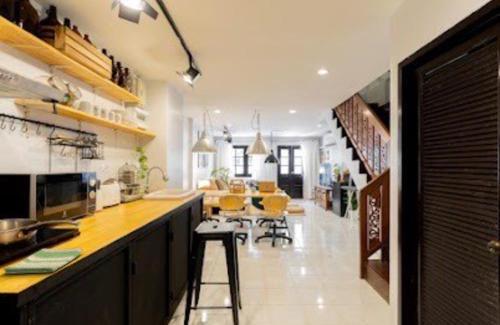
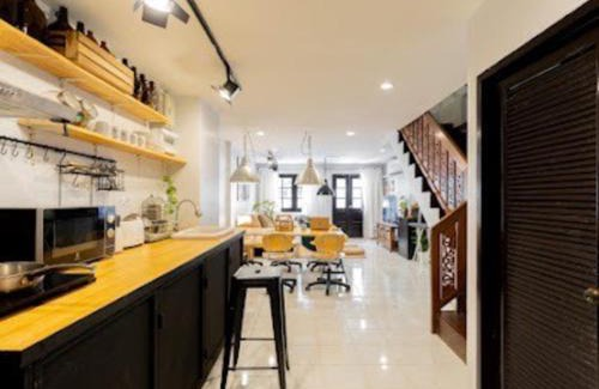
- dish towel [1,247,84,275]
